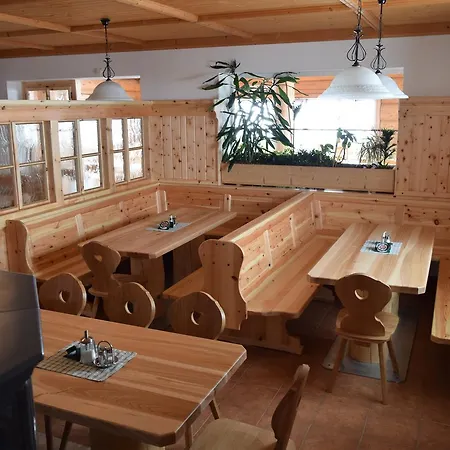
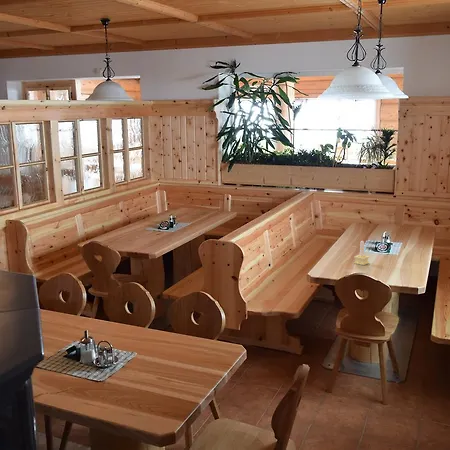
+ candle [353,239,370,266]
